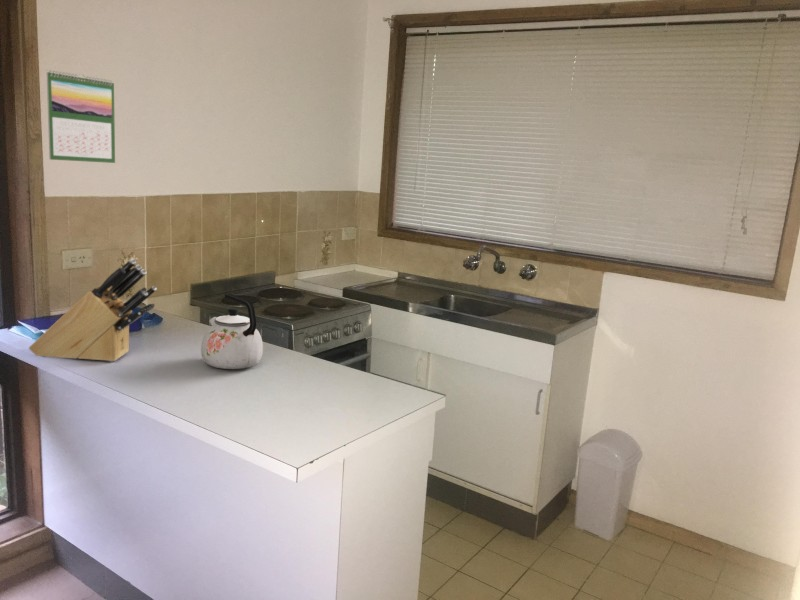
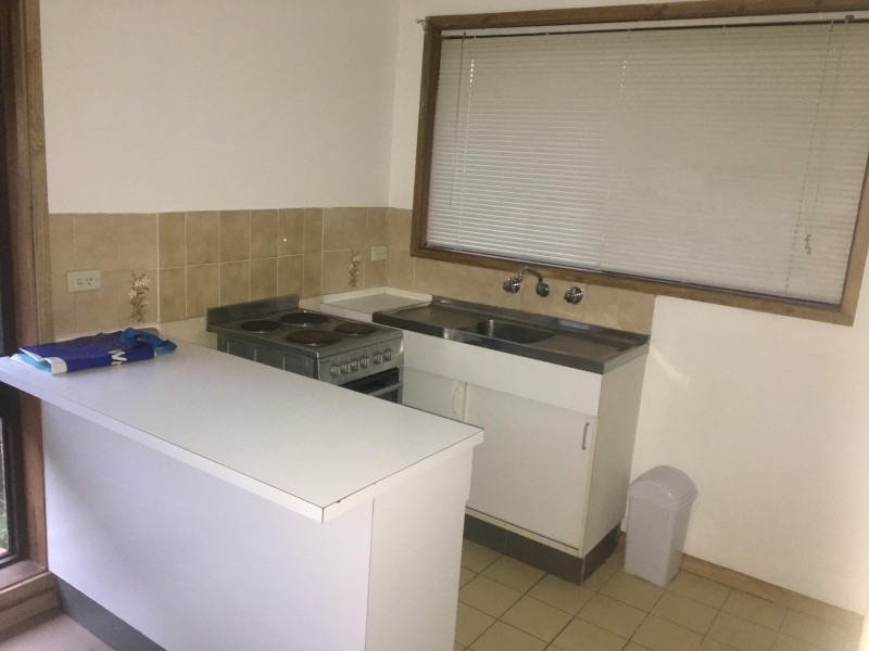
- kettle [200,293,264,370]
- calendar [46,69,116,164]
- knife block [28,258,158,363]
